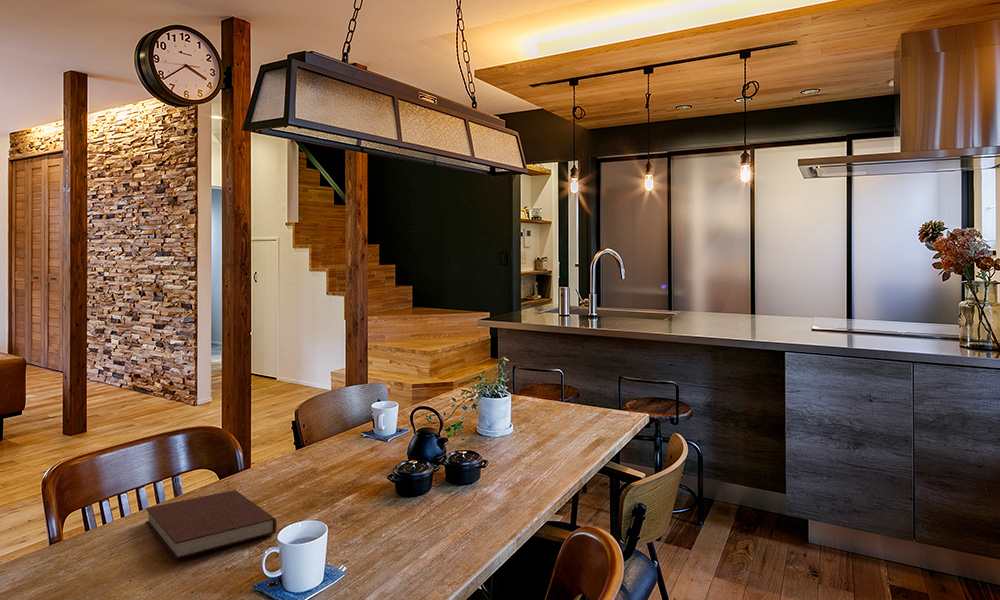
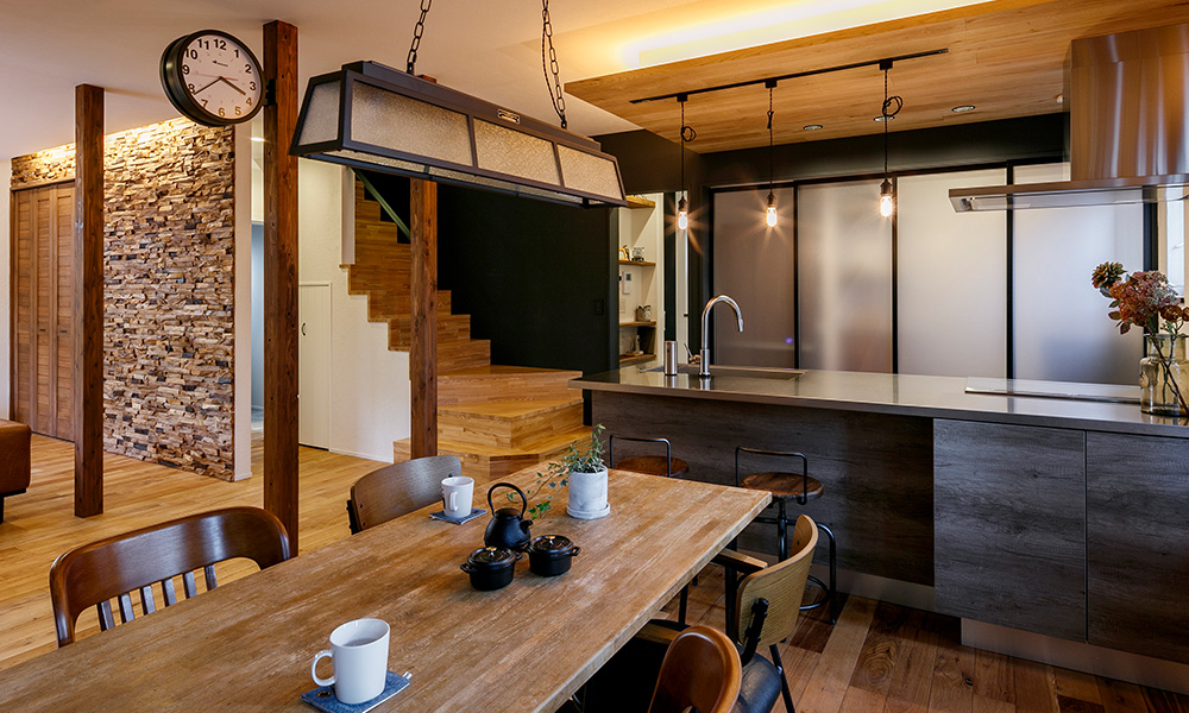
- notebook [145,489,277,560]
